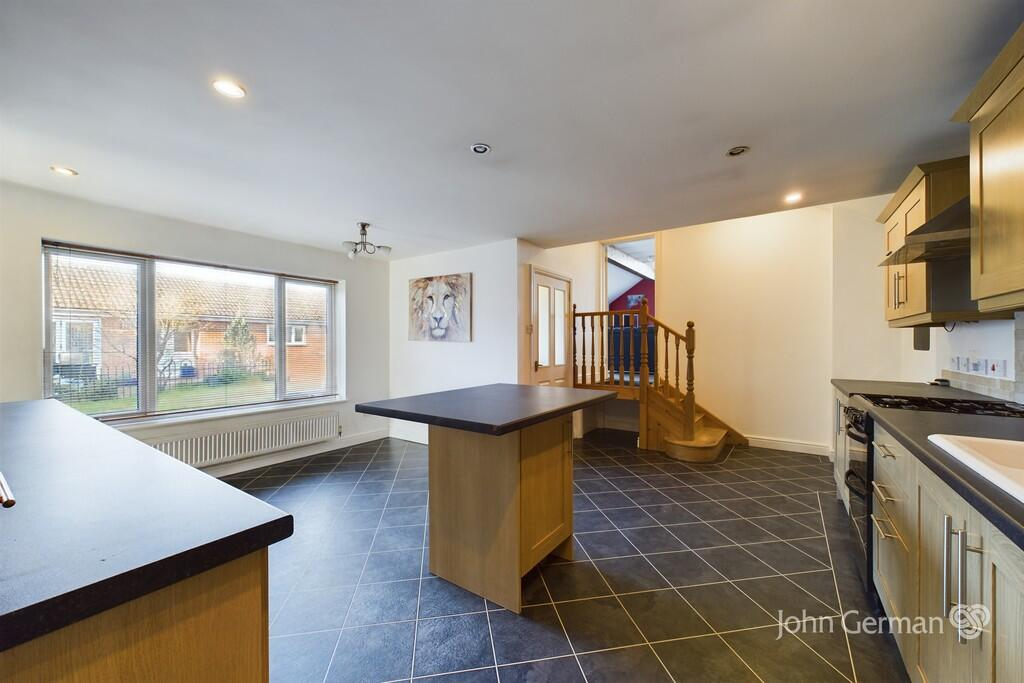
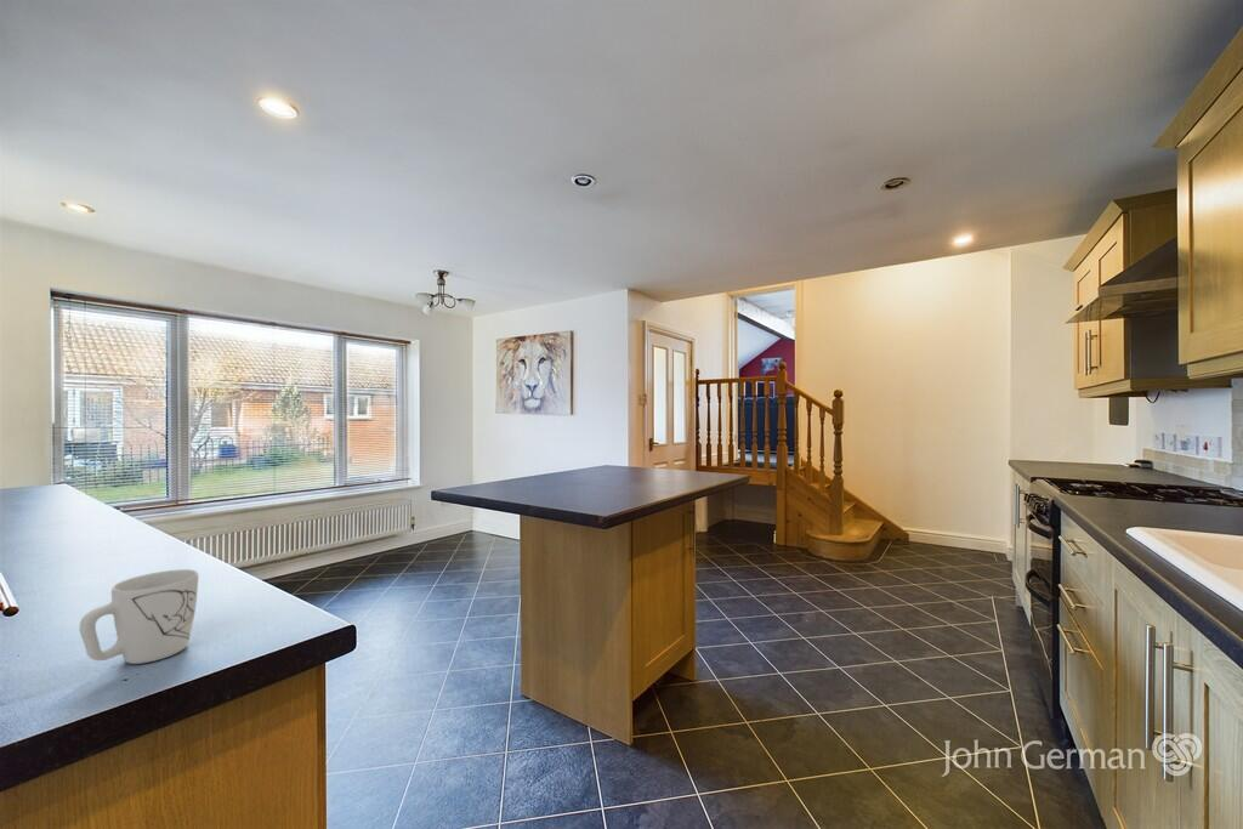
+ mug [79,568,199,665]
